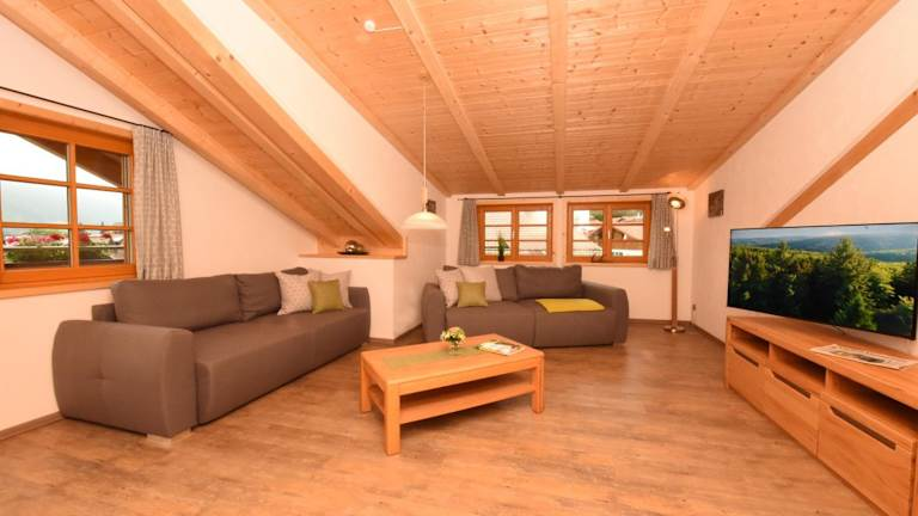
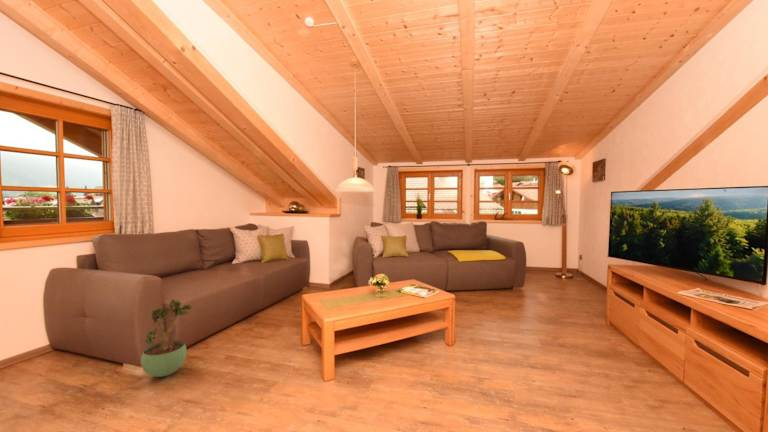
+ potted plant [140,298,193,378]
